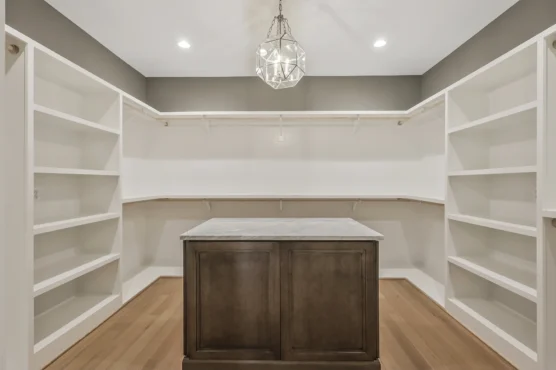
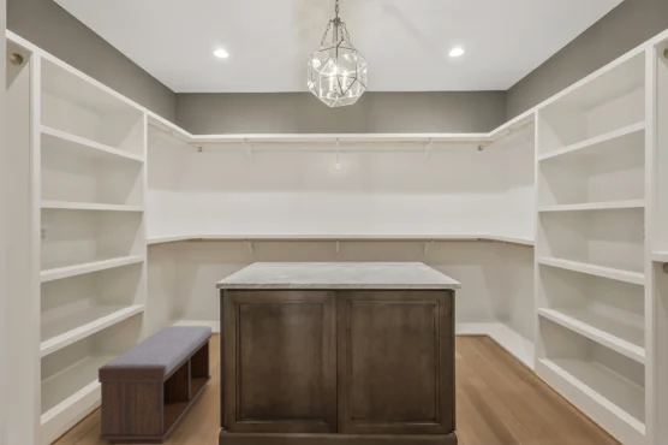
+ bench [97,325,213,445]
